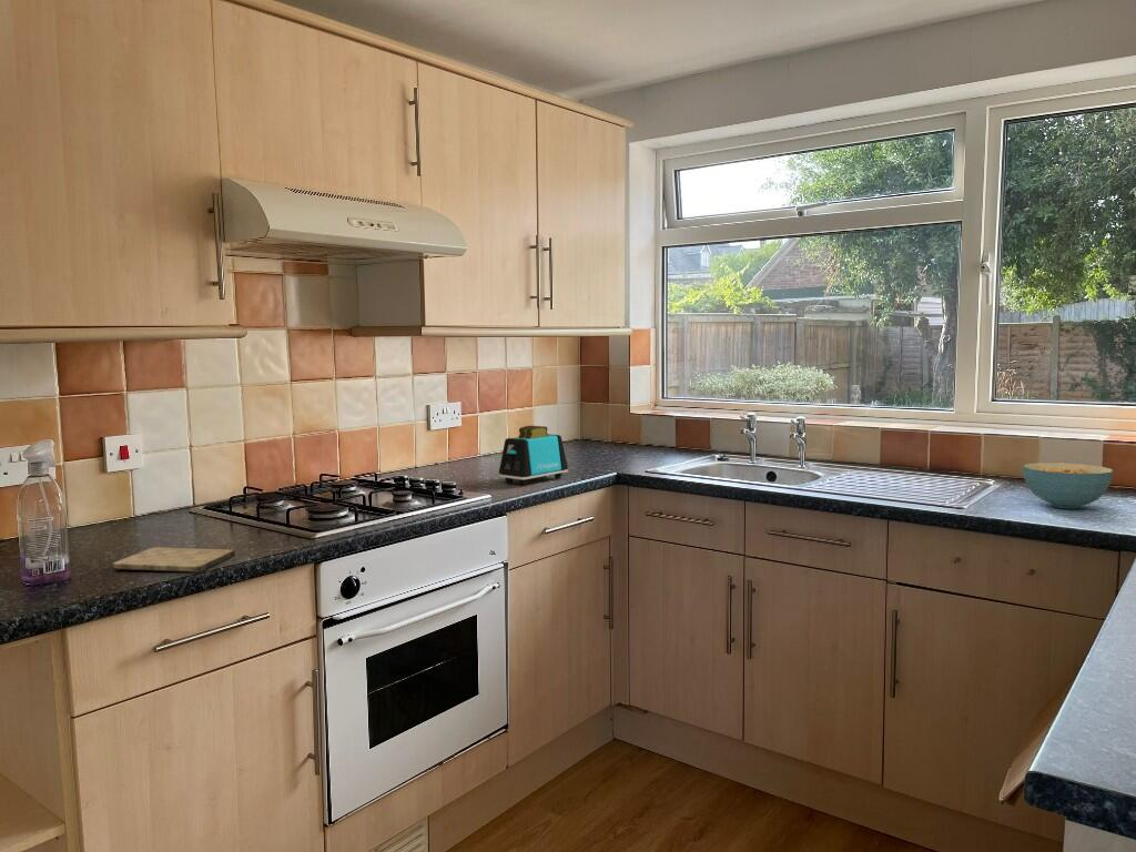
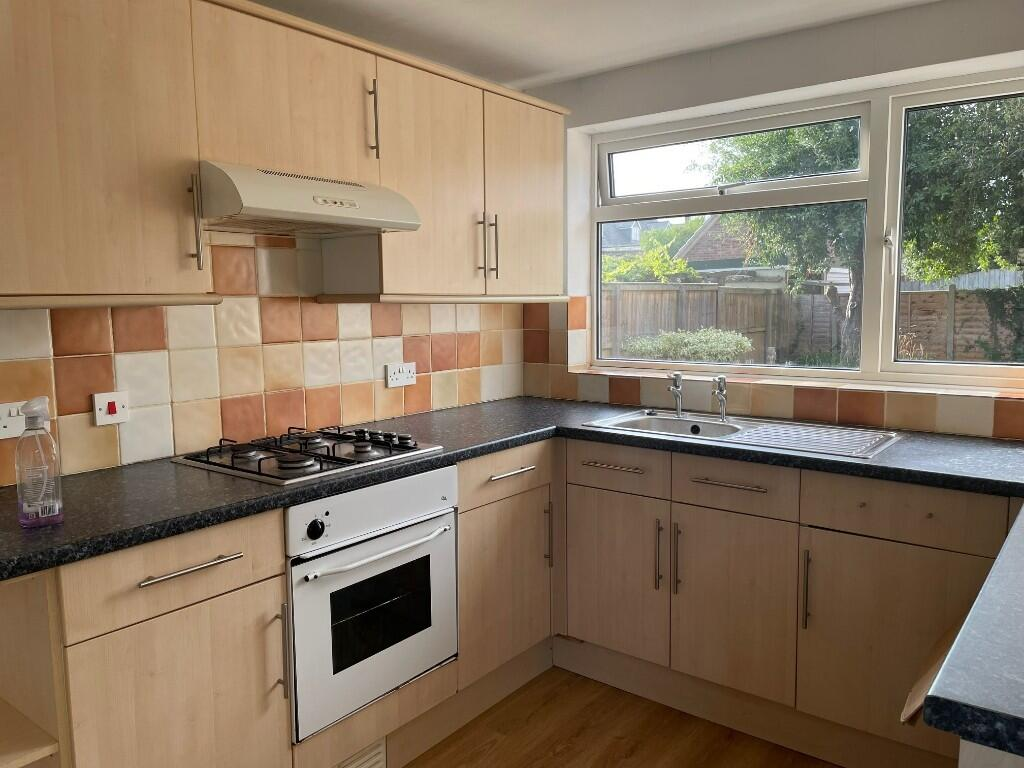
- cutting board [112,546,236,574]
- cereal bowl [1022,462,1114,509]
- toaster [498,425,569,486]
